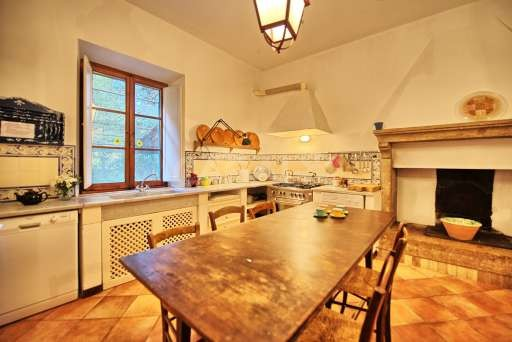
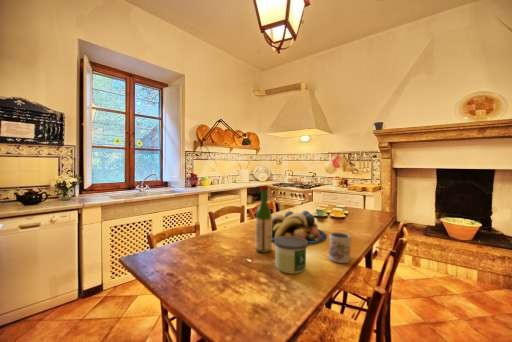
+ fruit bowl [272,210,327,244]
+ mug [328,231,352,264]
+ wine bottle [255,185,273,254]
+ candle [273,236,309,275]
